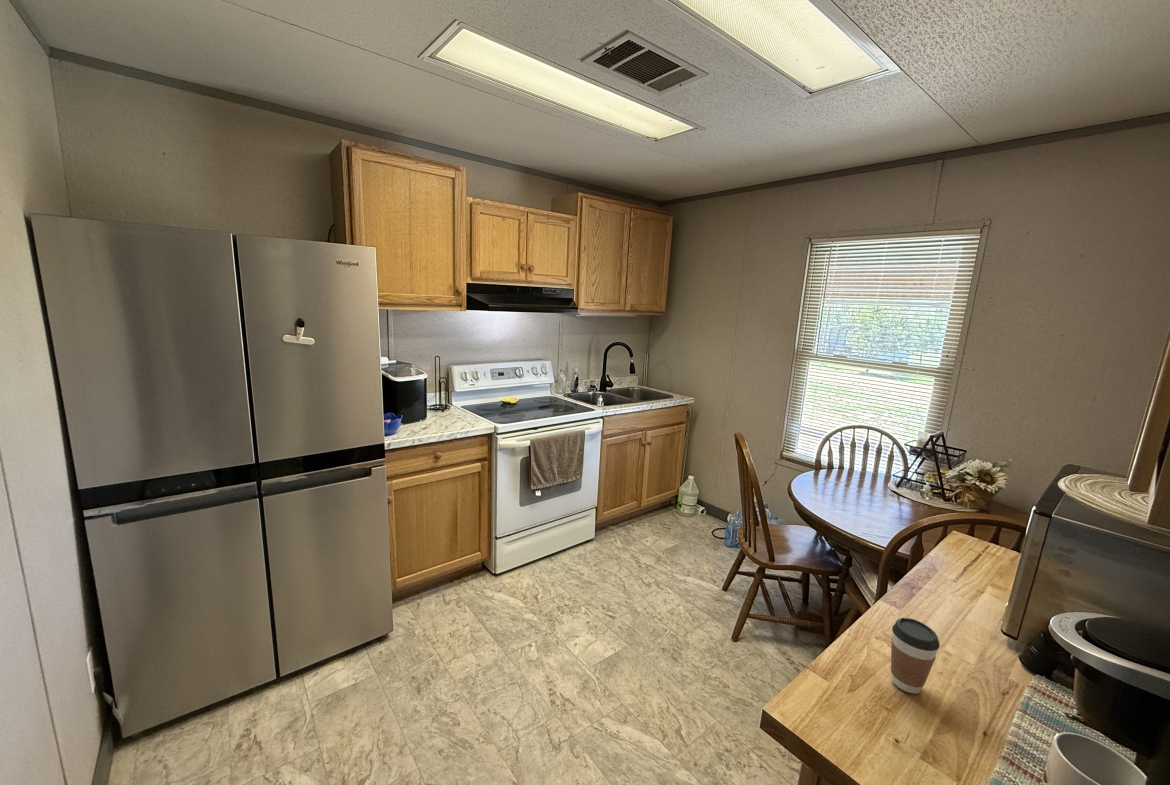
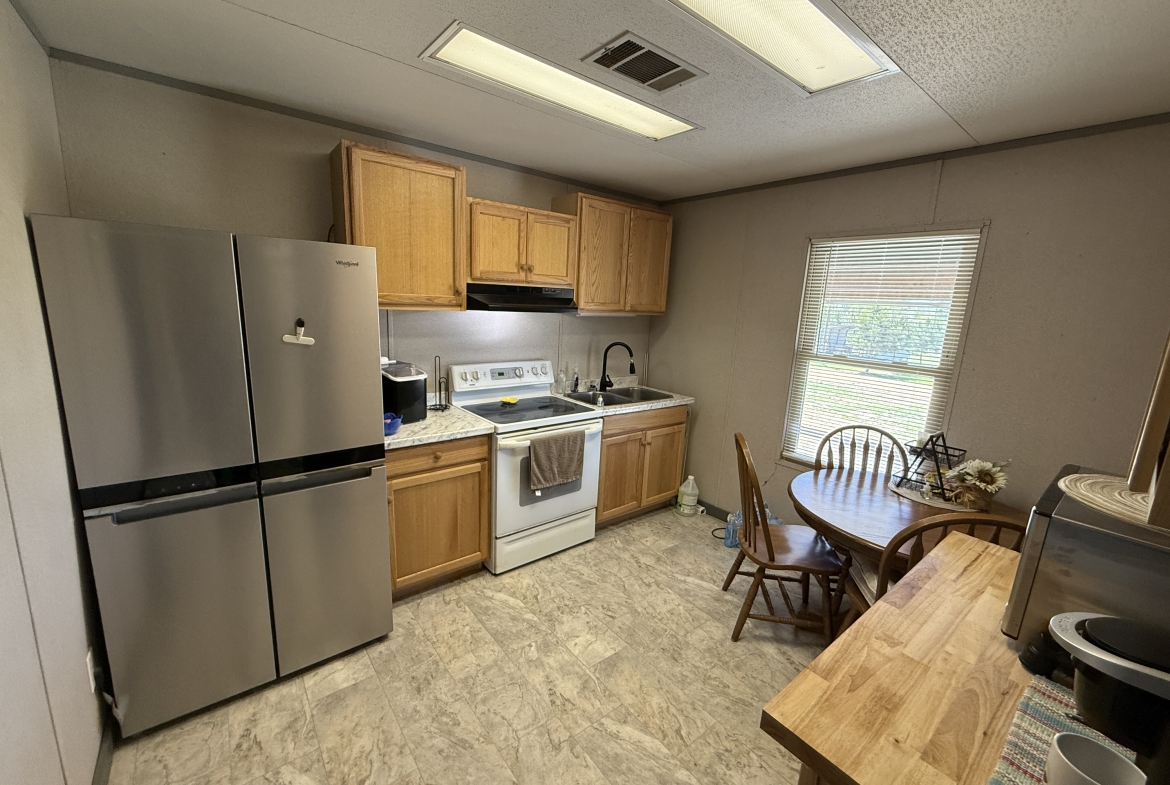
- coffee cup [890,617,941,694]
